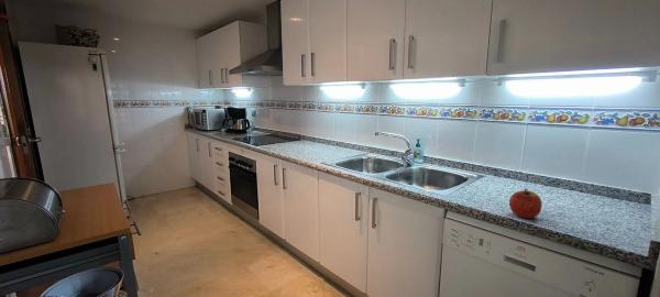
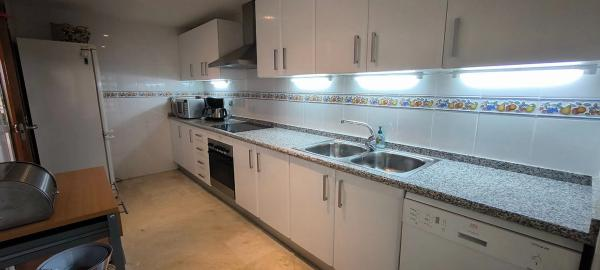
- apple [508,187,543,219]
